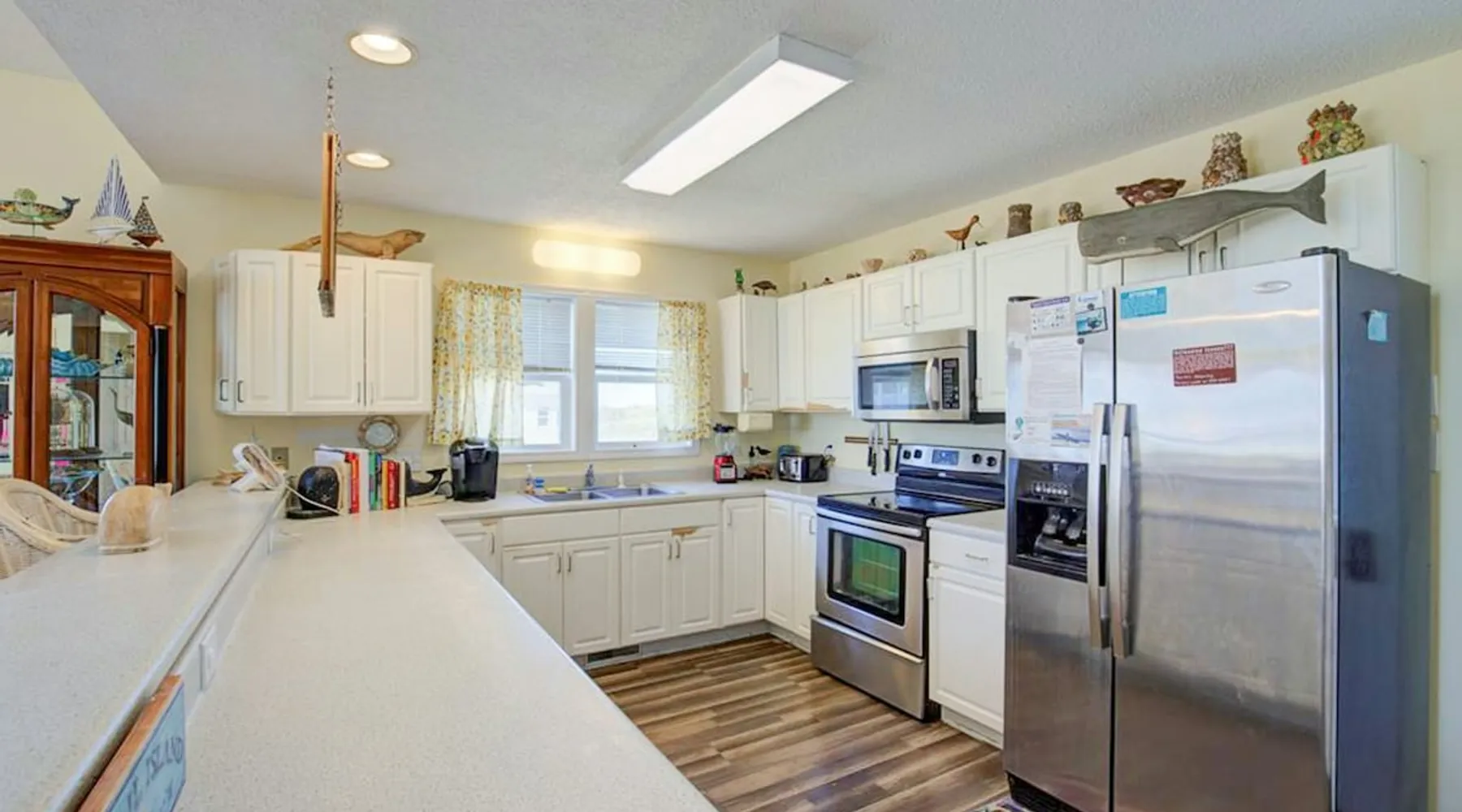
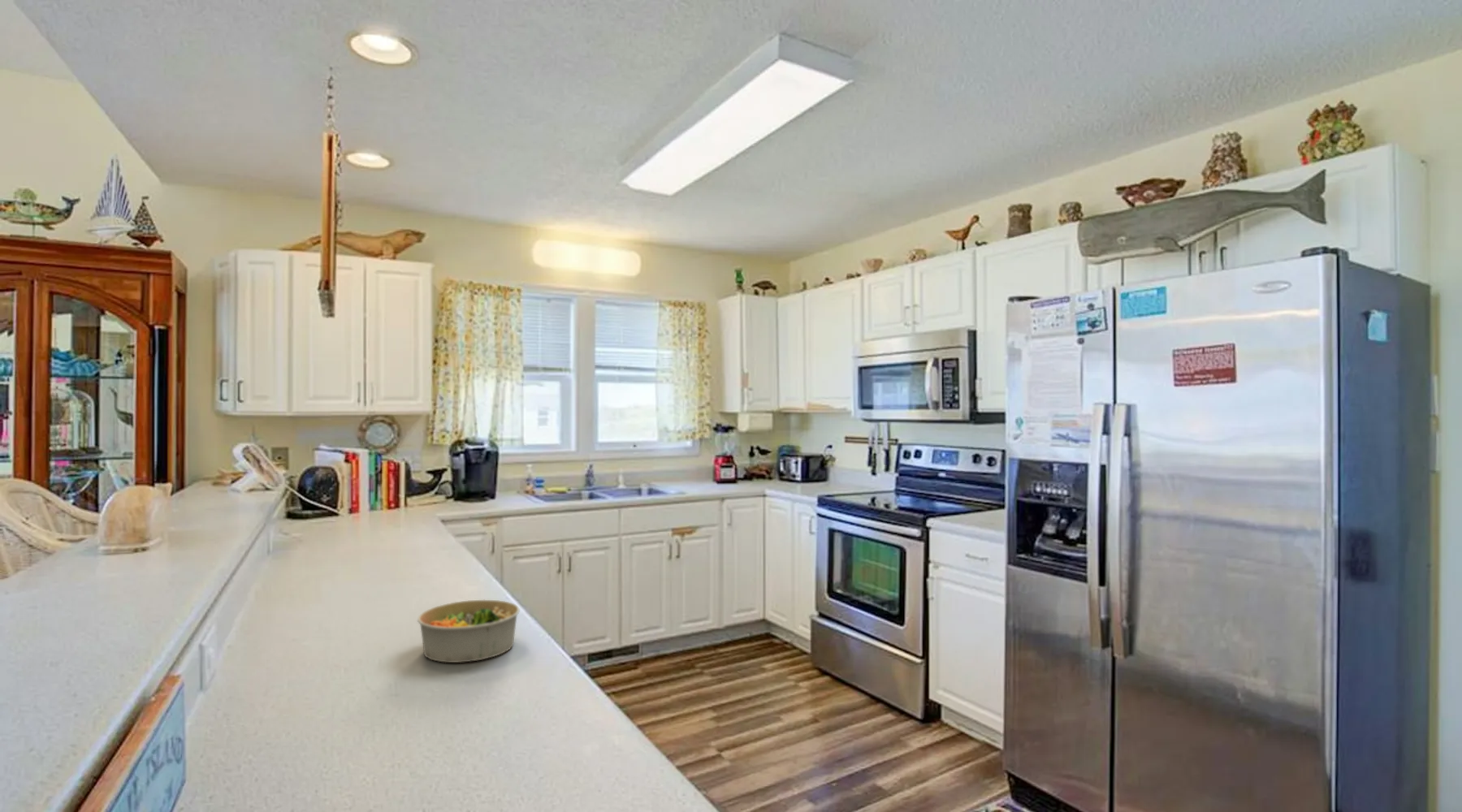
+ bowl [417,598,521,663]
